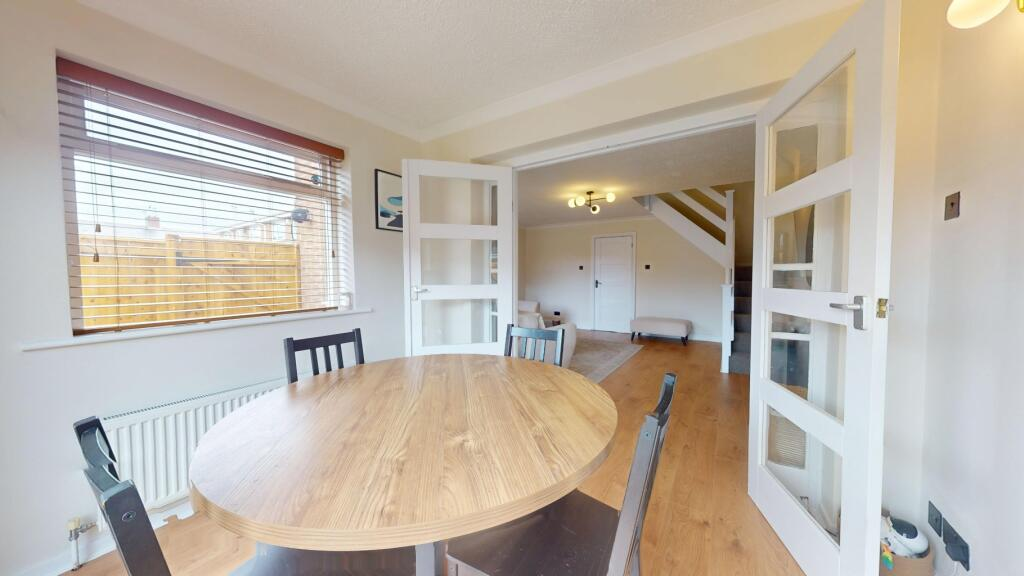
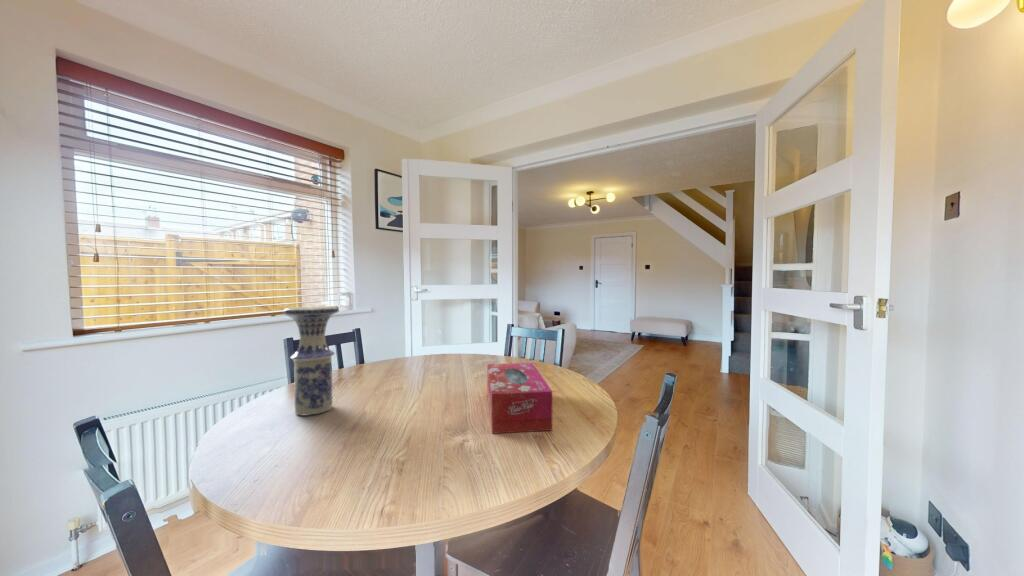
+ vase [282,305,340,416]
+ tissue box [486,362,553,435]
